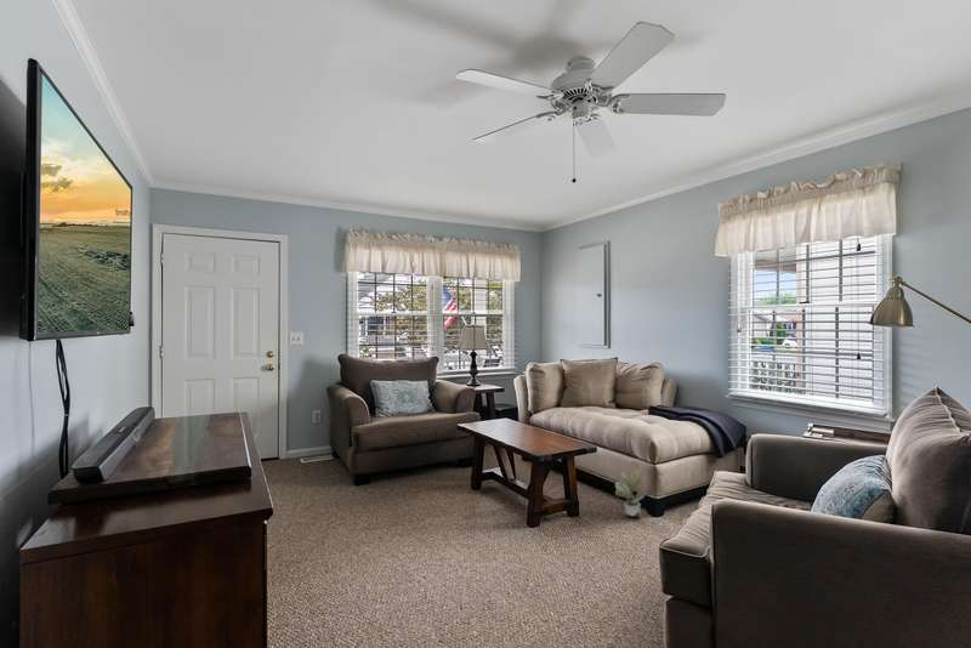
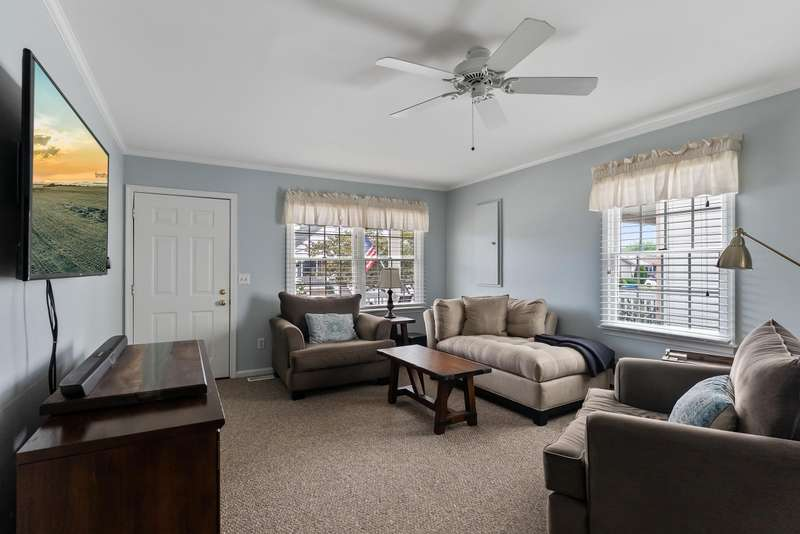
- potted plant [614,467,648,518]
